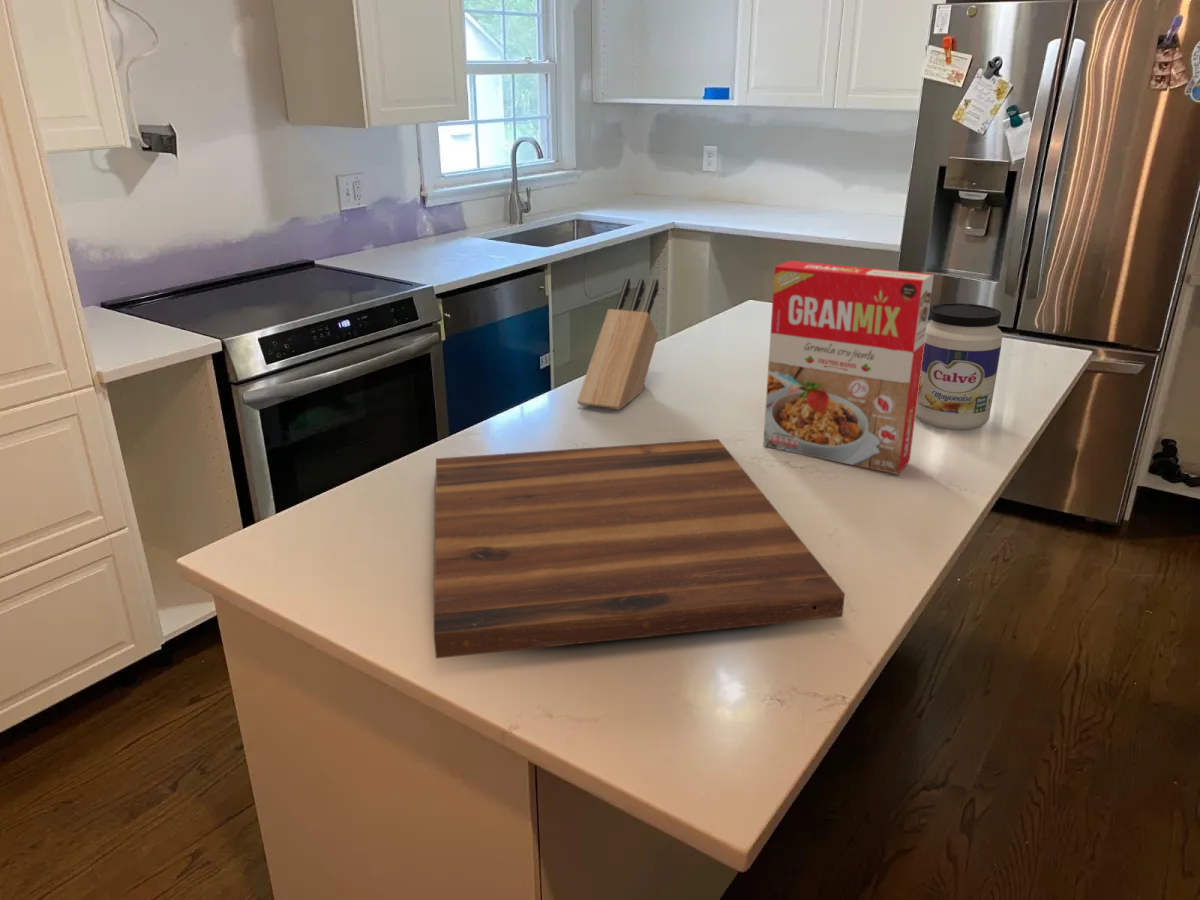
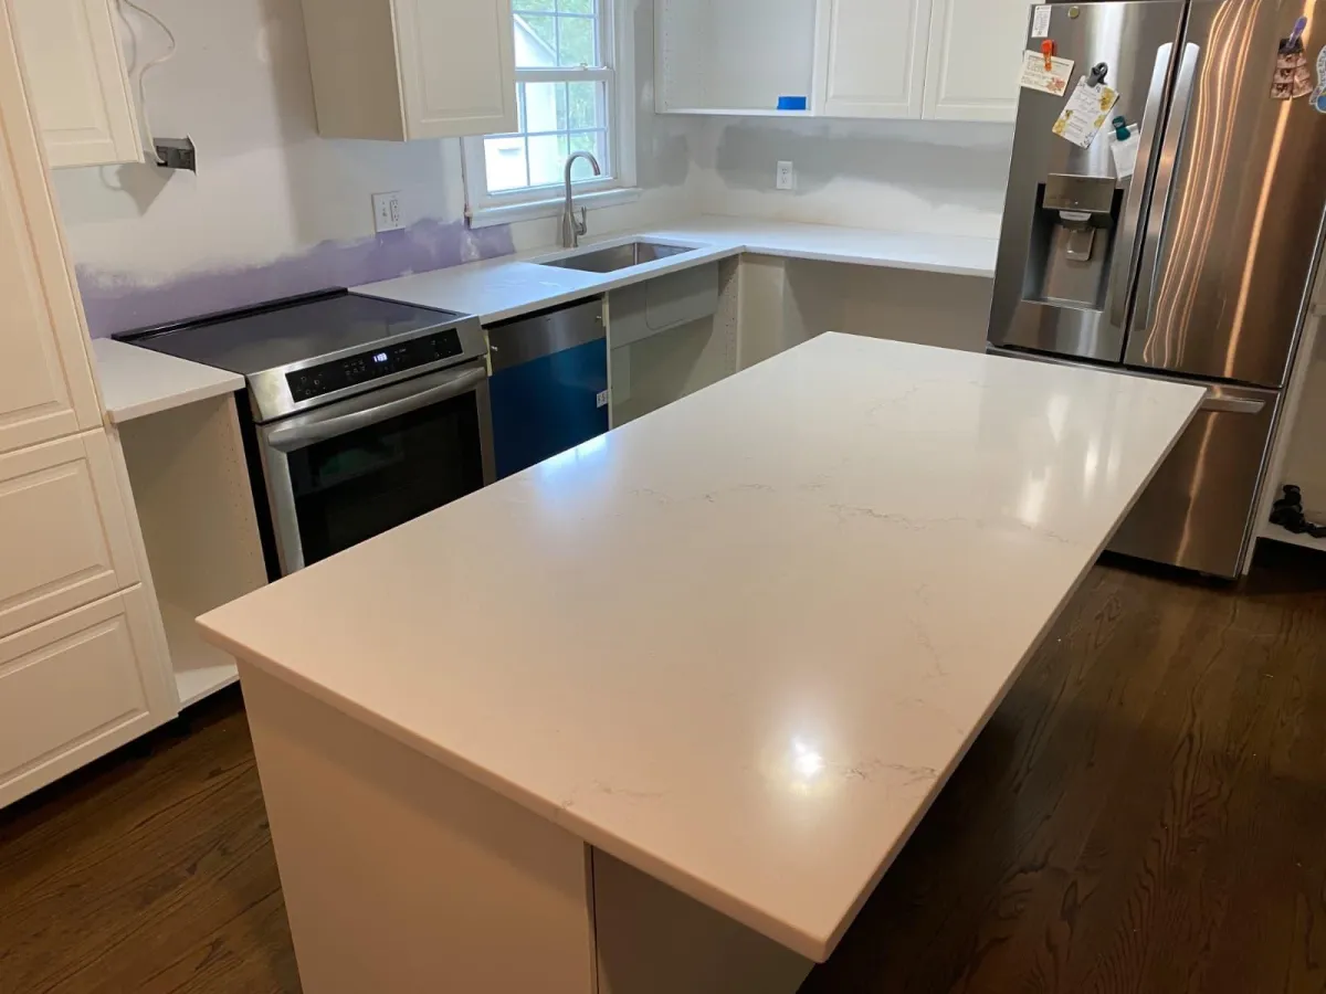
- cereal box [762,260,935,475]
- knife block [576,277,660,411]
- jar [915,302,1004,431]
- cutting board [433,438,846,659]
